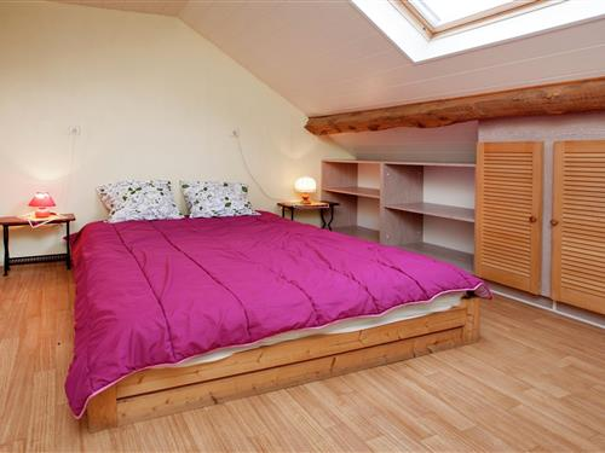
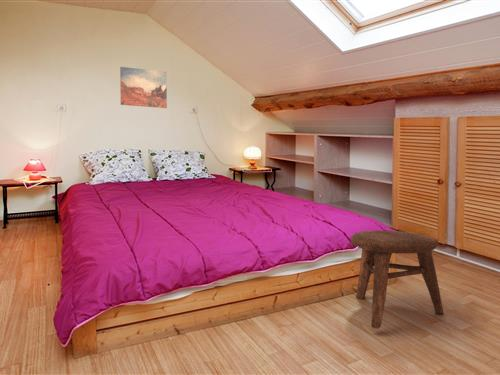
+ wall art [119,66,168,109]
+ stool [350,230,444,330]
